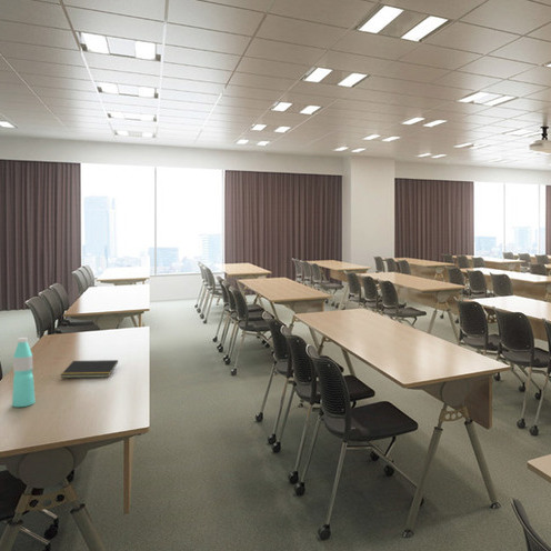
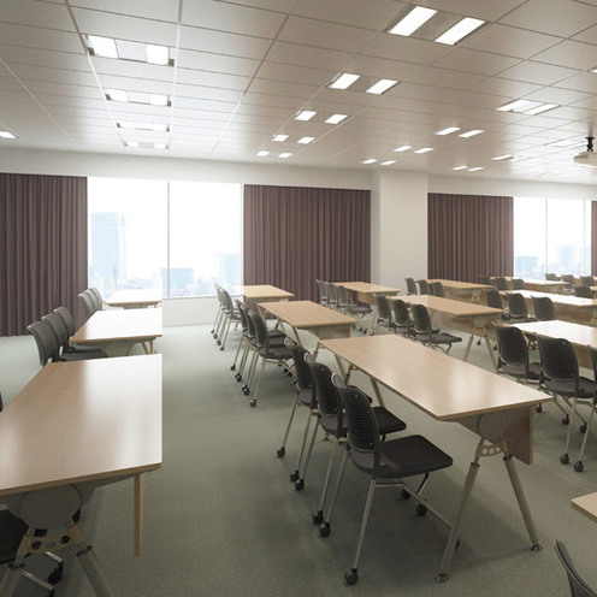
- notepad [60,359,119,379]
- water bottle [11,337,37,408]
